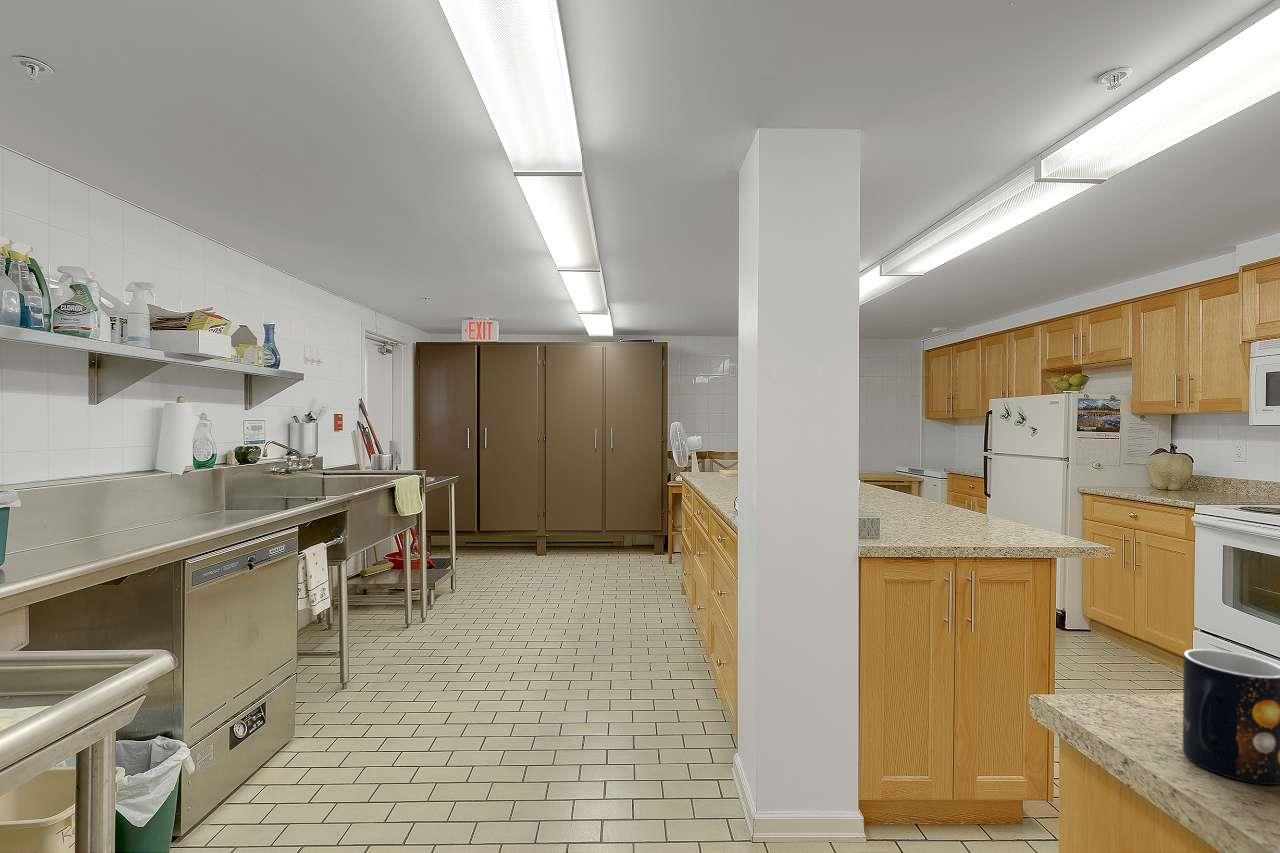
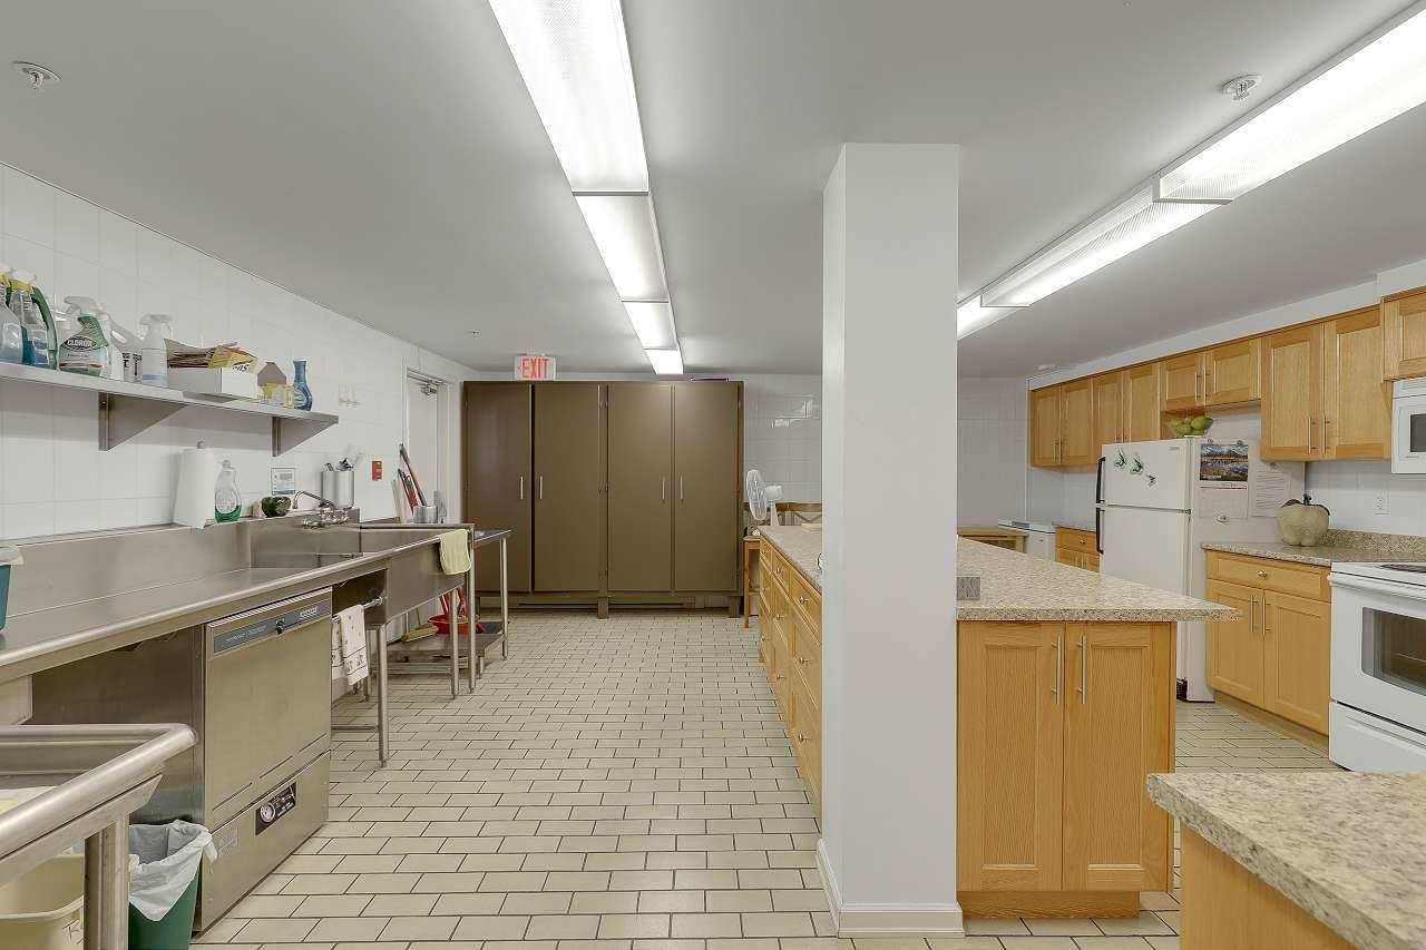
- mug [1182,648,1280,786]
